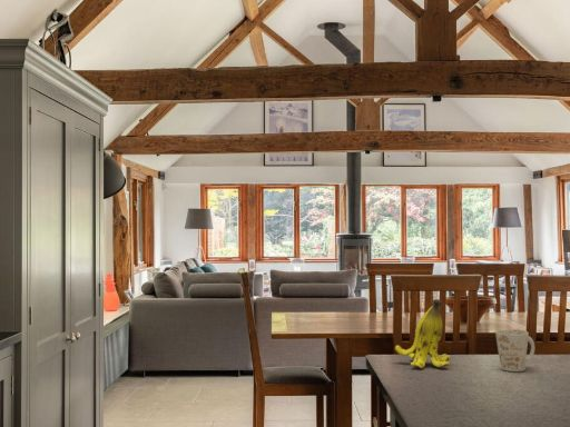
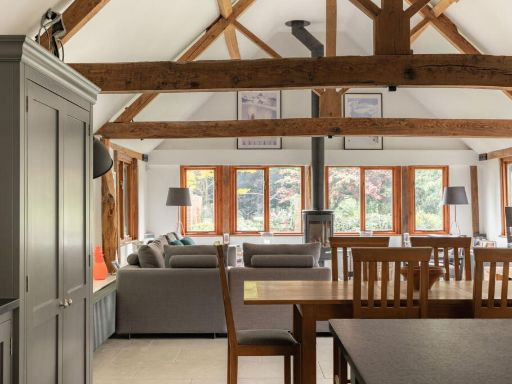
- banana [394,298,451,369]
- mug [494,328,535,373]
